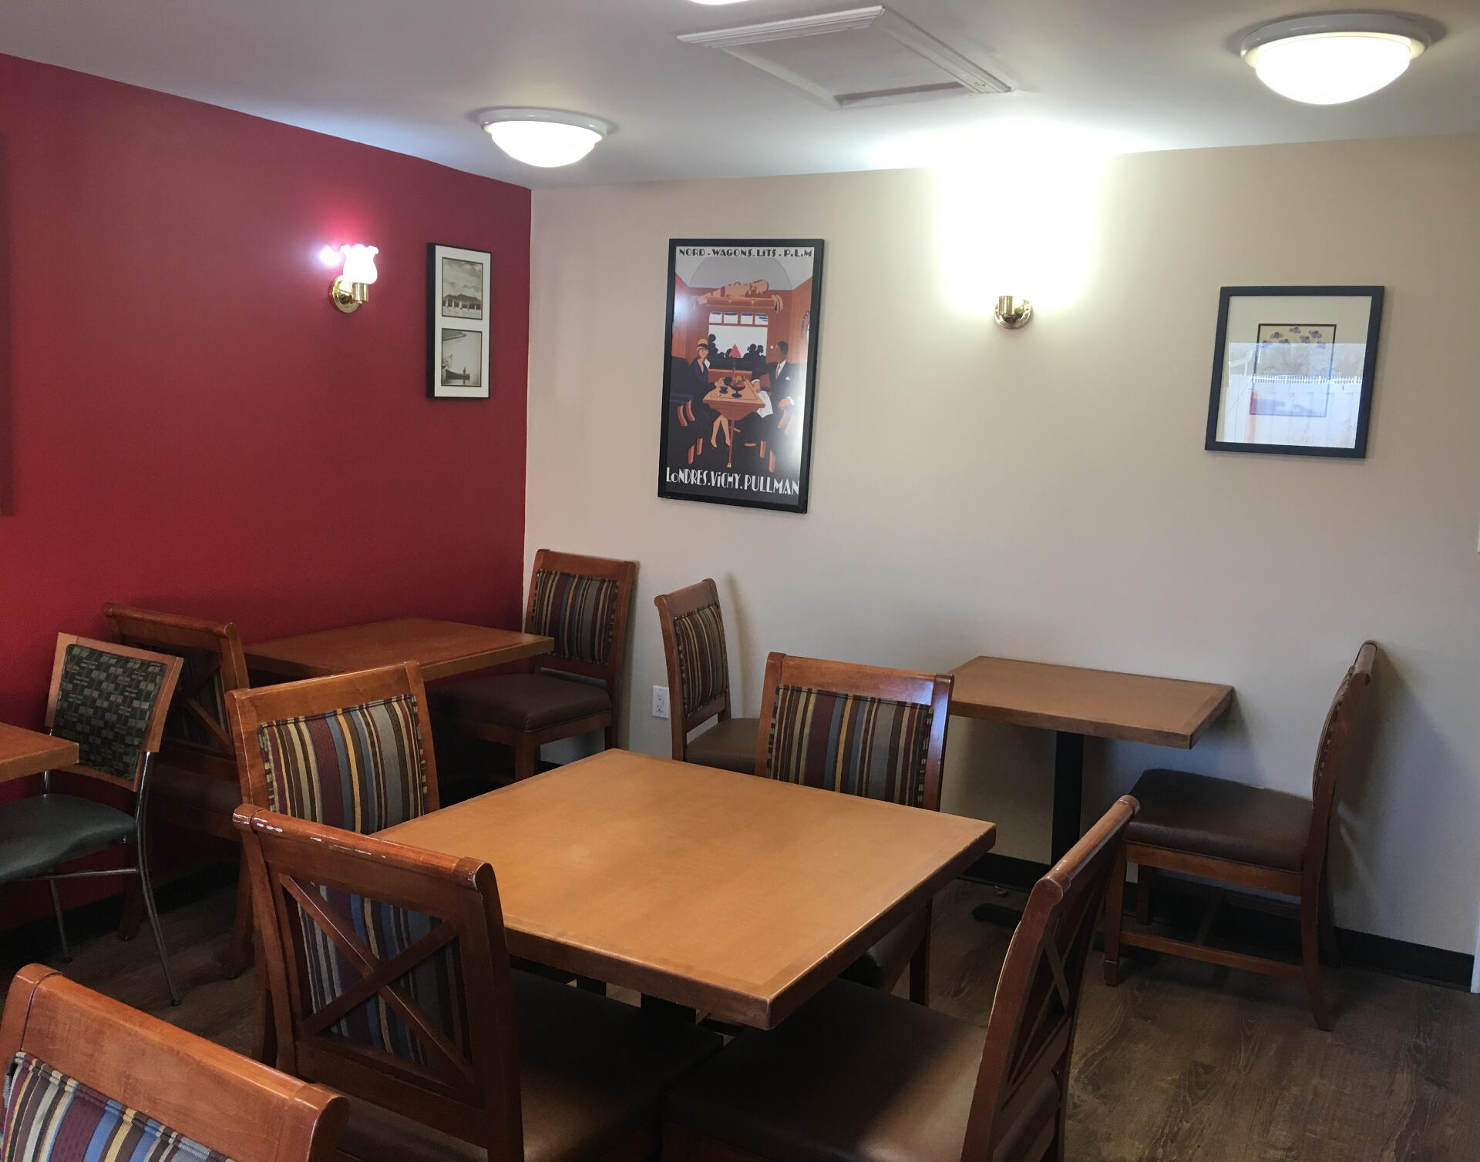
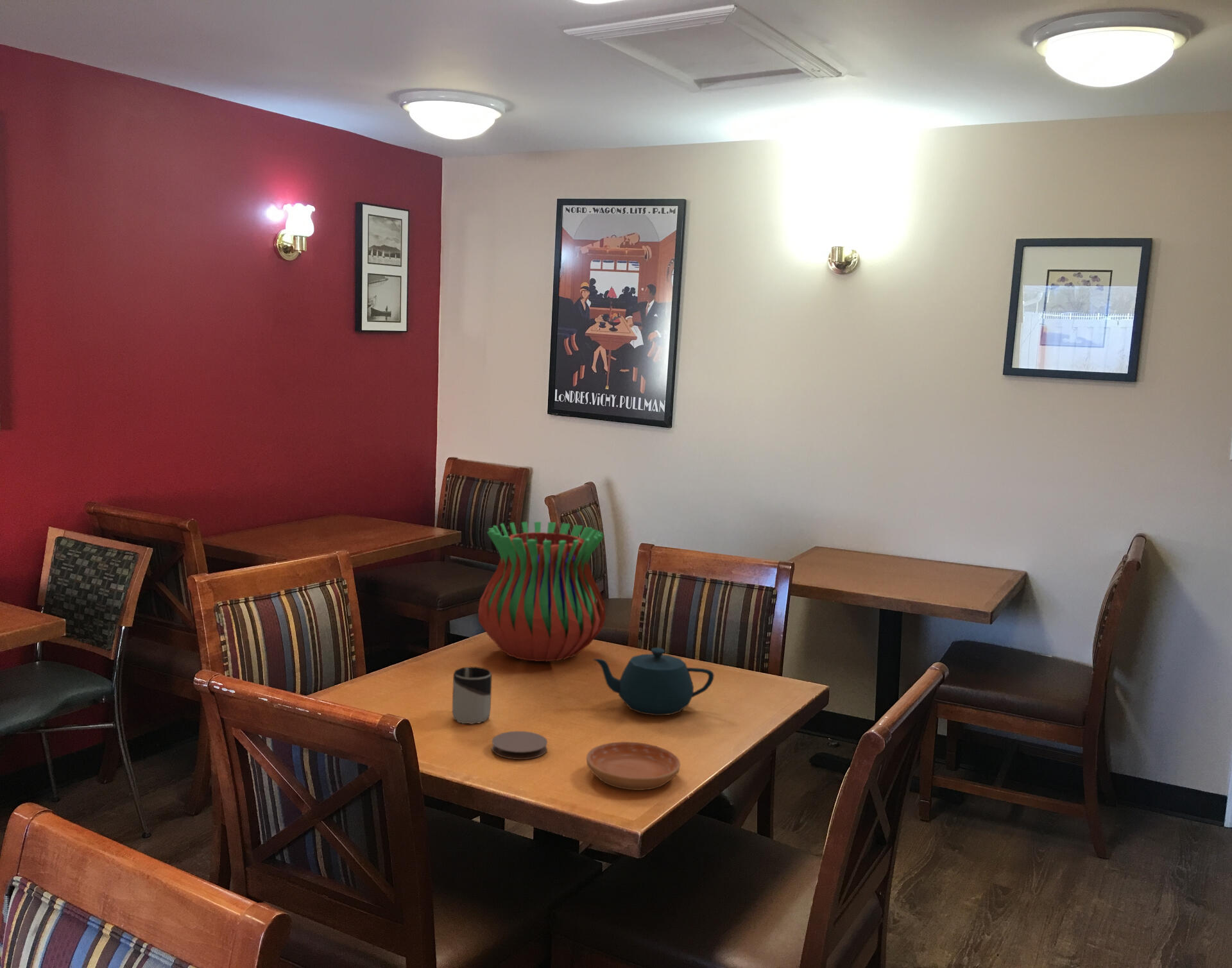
+ cup [452,667,492,725]
+ teapot [592,647,715,716]
+ coaster [491,731,548,760]
+ saucer [586,741,681,791]
+ vase [477,521,606,662]
